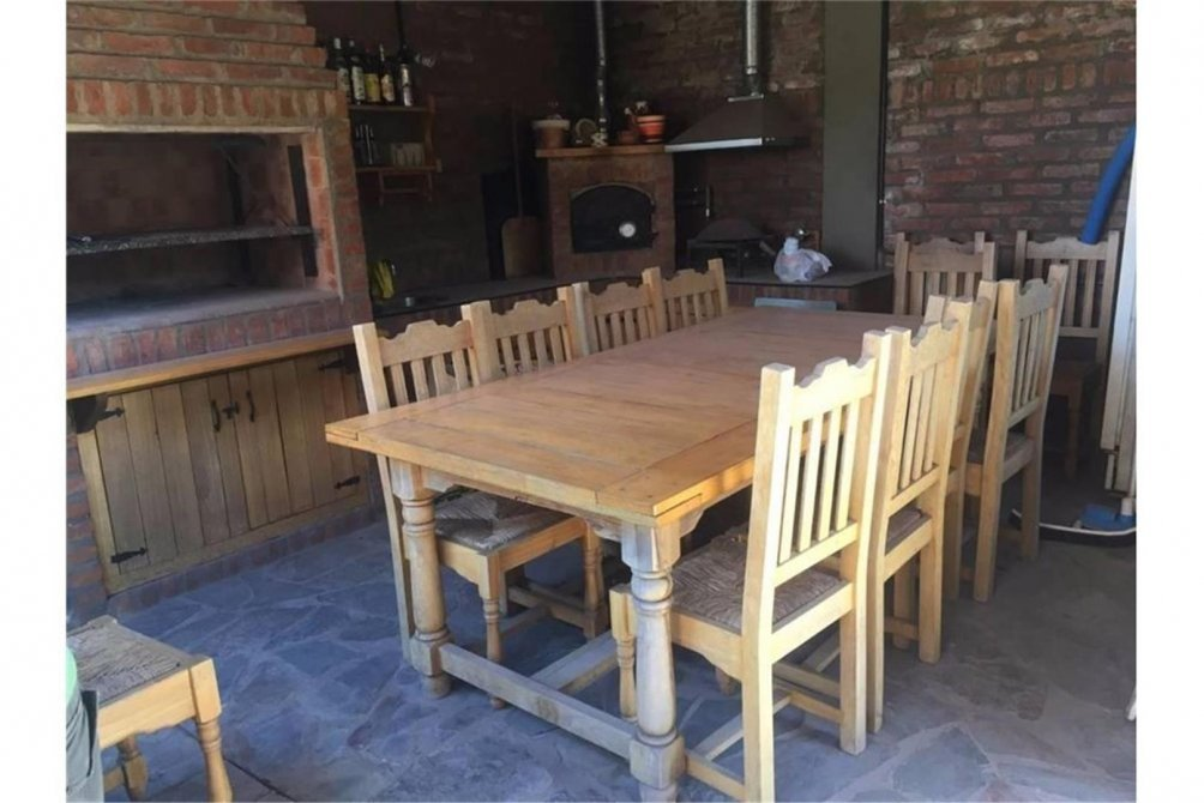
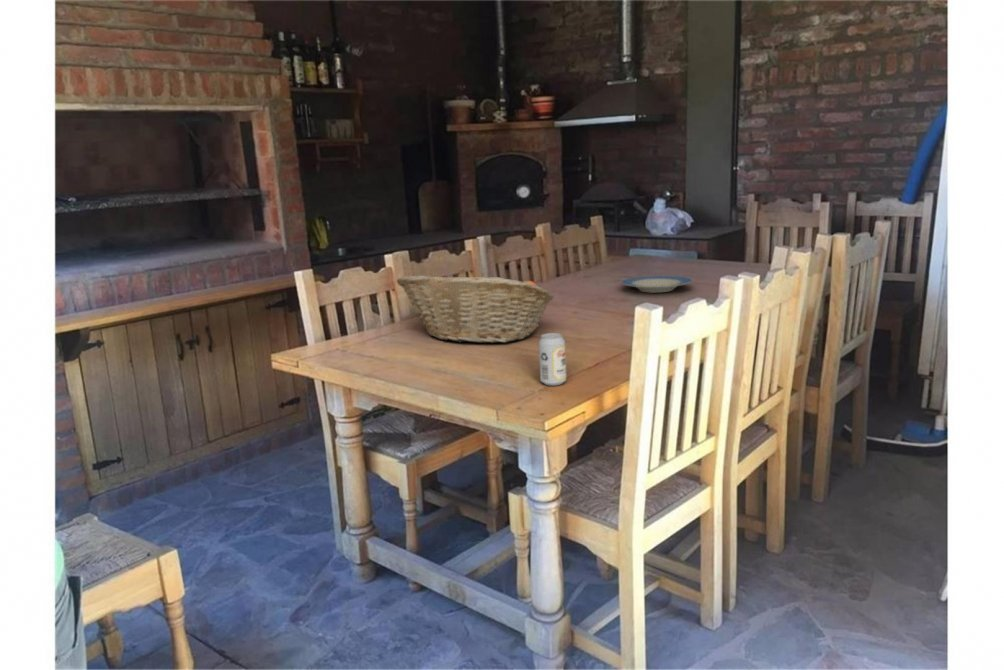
+ plate [620,275,694,293]
+ fruit basket [396,272,556,344]
+ beverage can [538,332,567,387]
